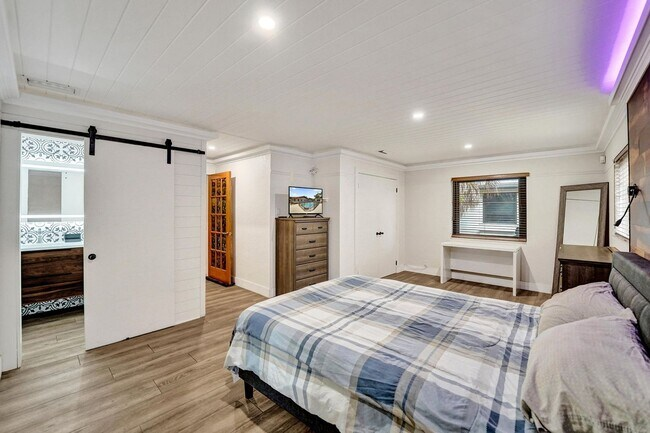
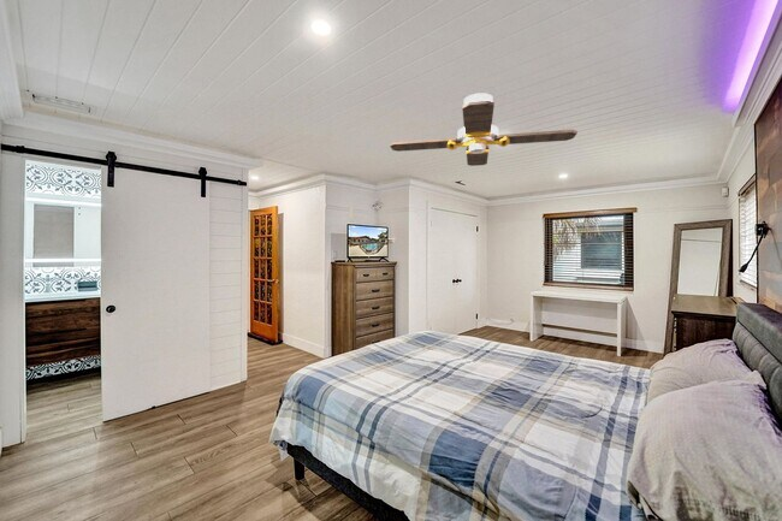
+ ceiling fan [389,91,579,167]
